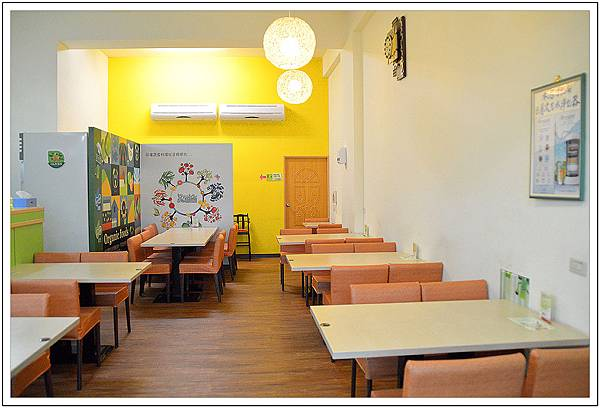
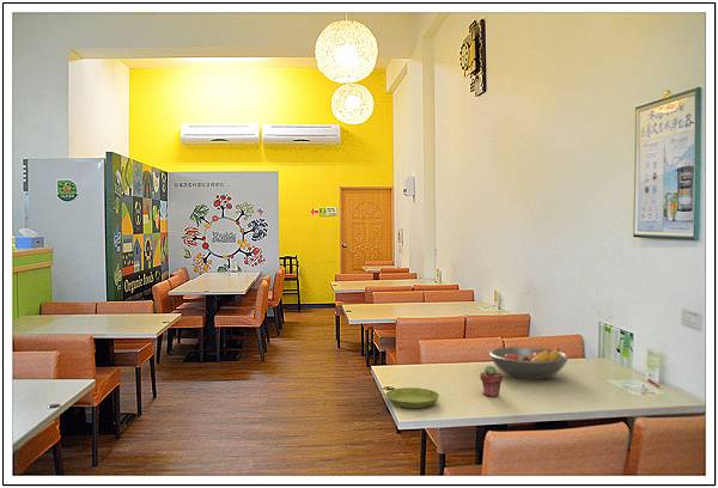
+ fruit bowl [488,346,570,380]
+ potted succulent [479,365,504,398]
+ saucer [384,386,440,409]
